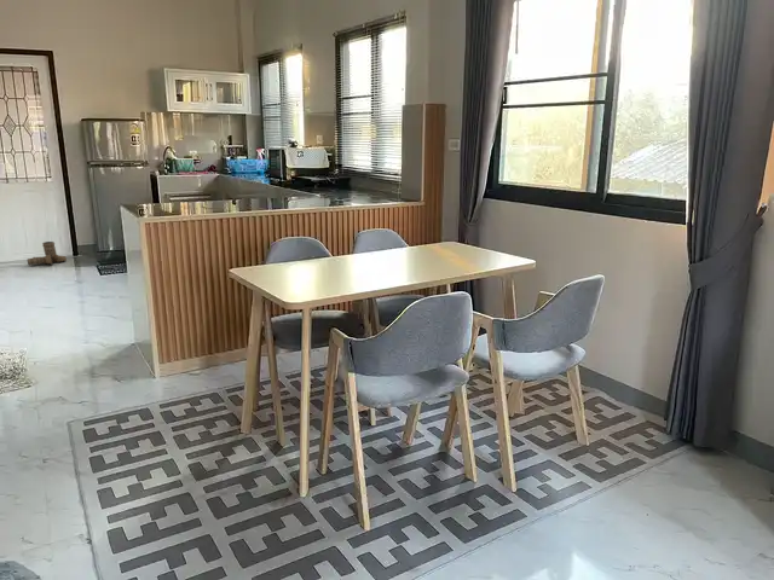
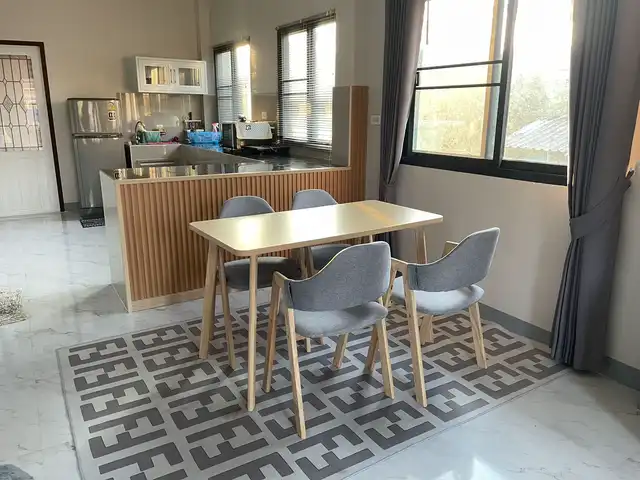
- boots [27,240,68,266]
